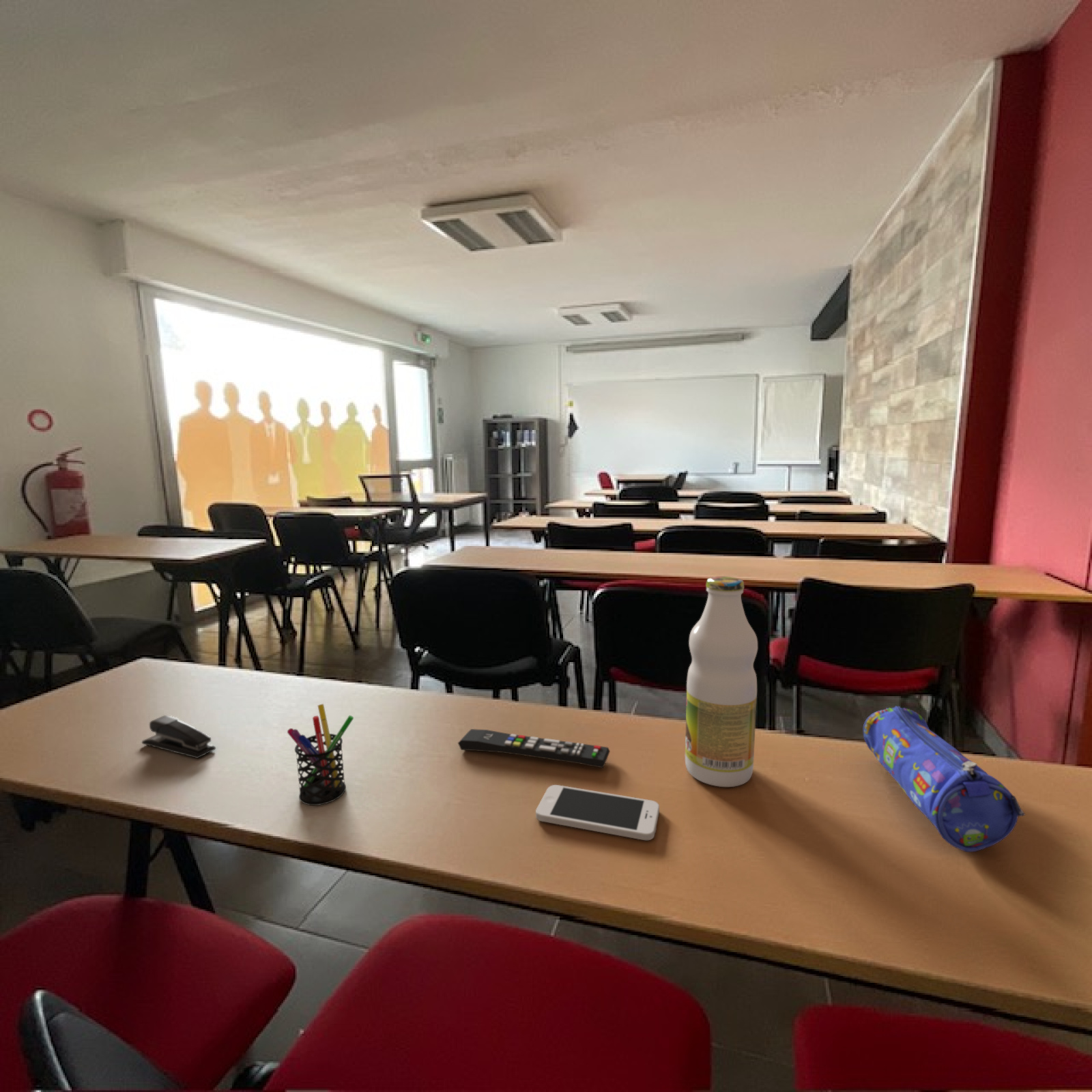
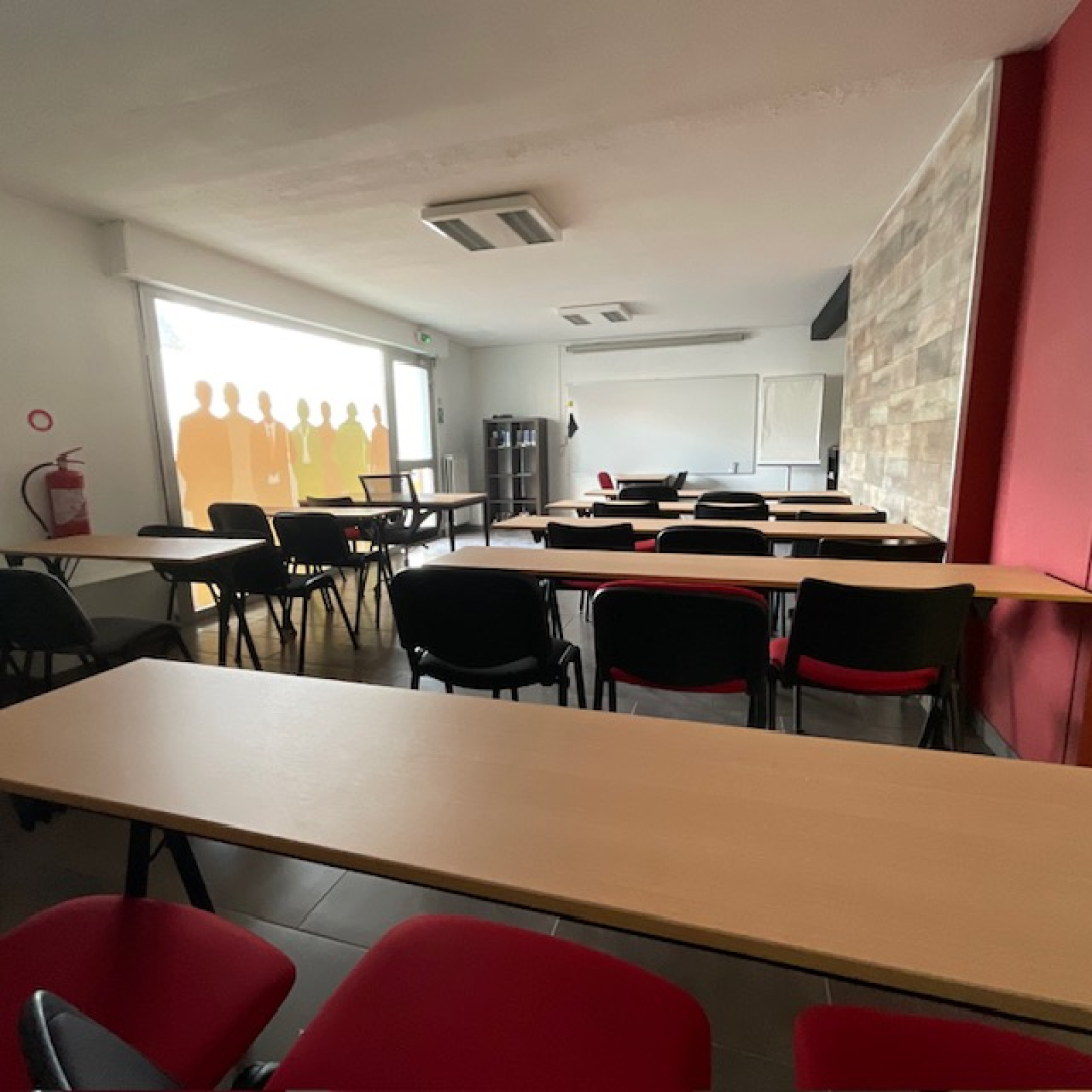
- remote control [457,728,611,768]
- stapler [141,715,216,759]
- pencil case [863,706,1026,852]
- pen holder [287,703,354,806]
- smartphone [535,784,660,841]
- bottle [685,576,758,788]
